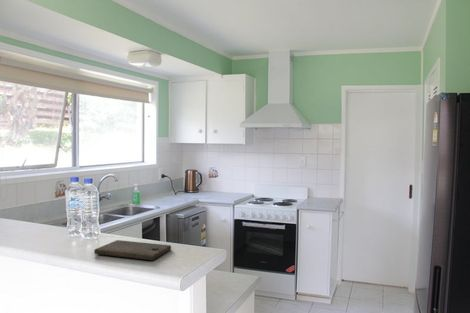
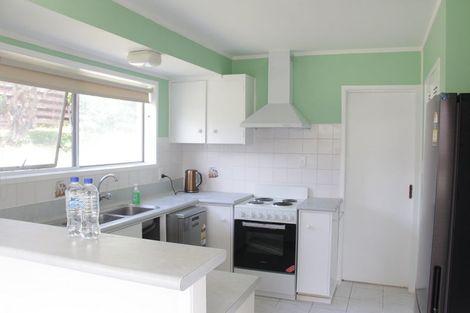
- cutting board [93,239,172,261]
